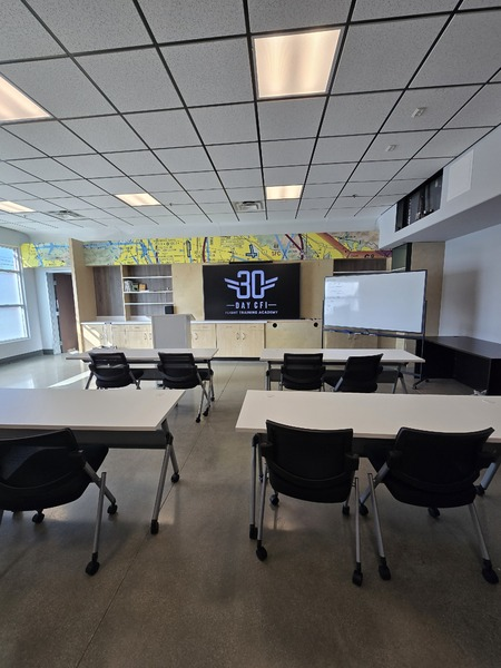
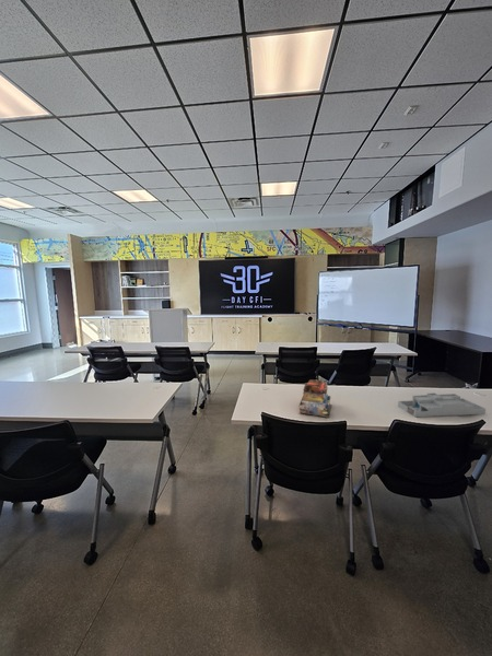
+ desk organizer [397,393,487,418]
+ book [297,378,331,418]
